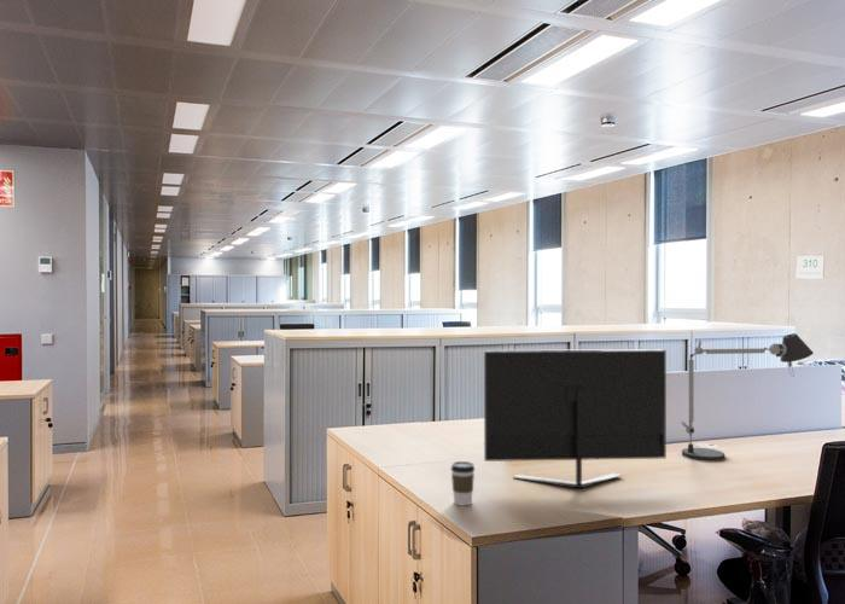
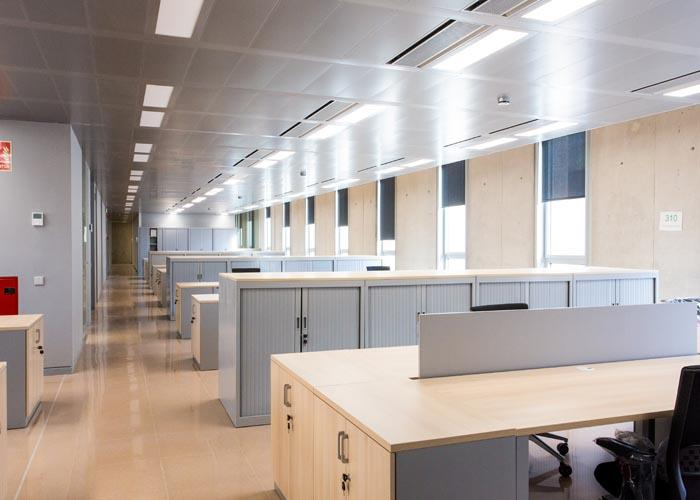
- monitor [483,348,668,489]
- desk lamp [680,332,815,461]
- coffee cup [450,460,476,506]
